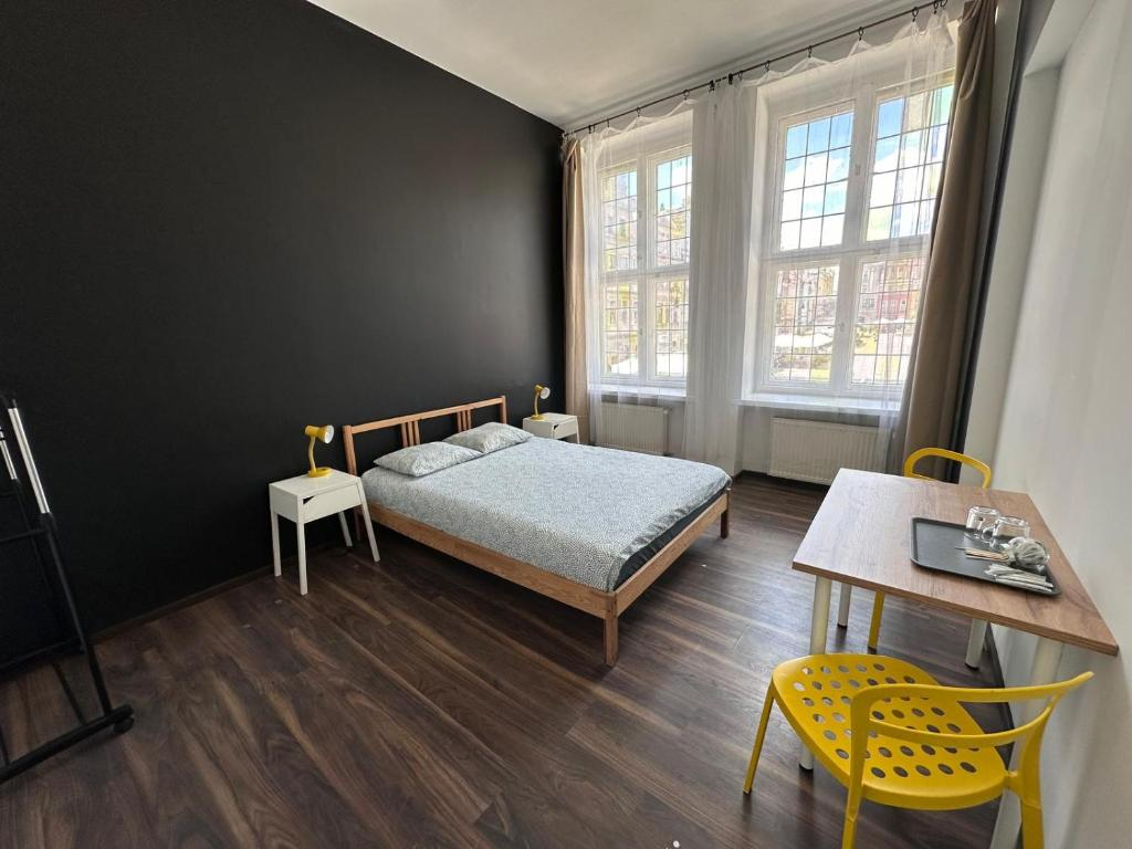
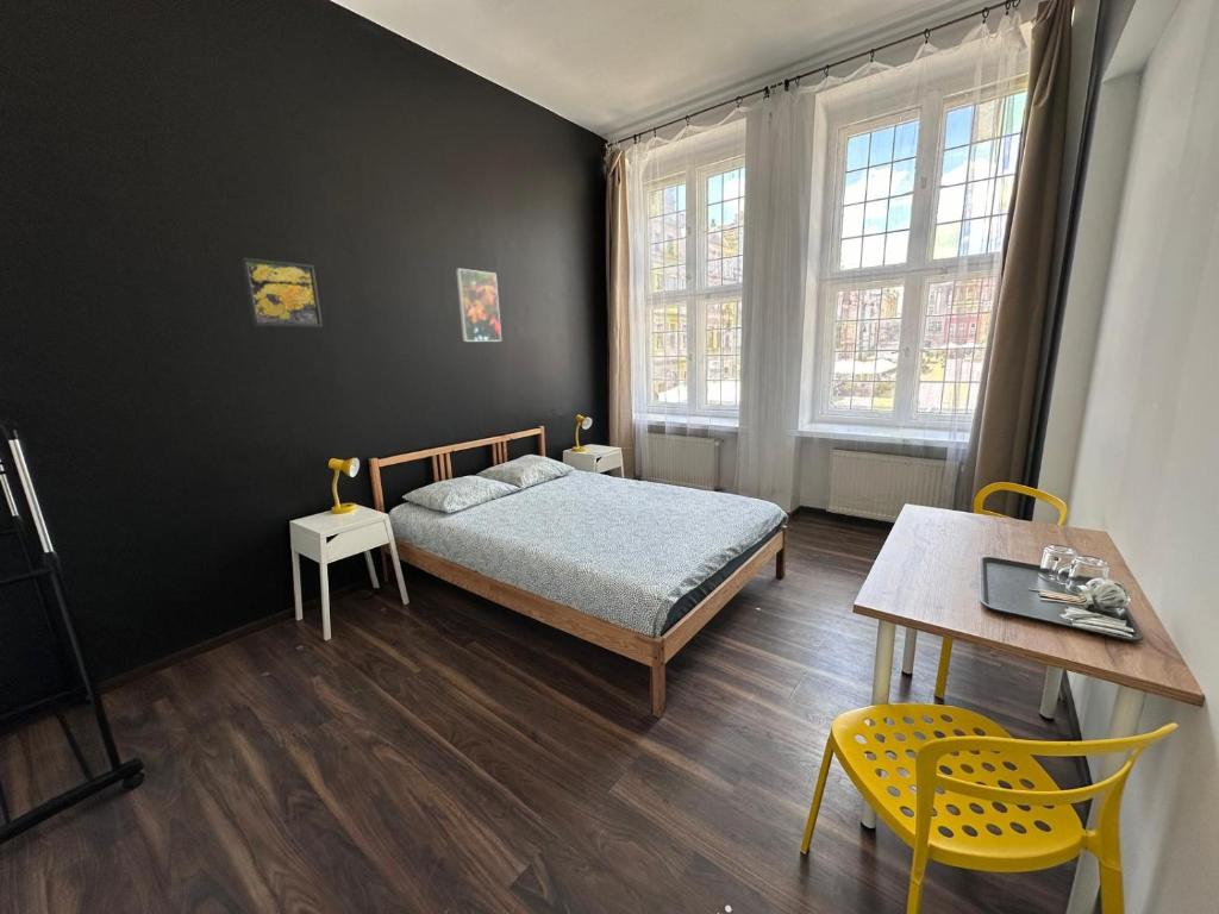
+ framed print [240,256,324,328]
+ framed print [455,268,502,343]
